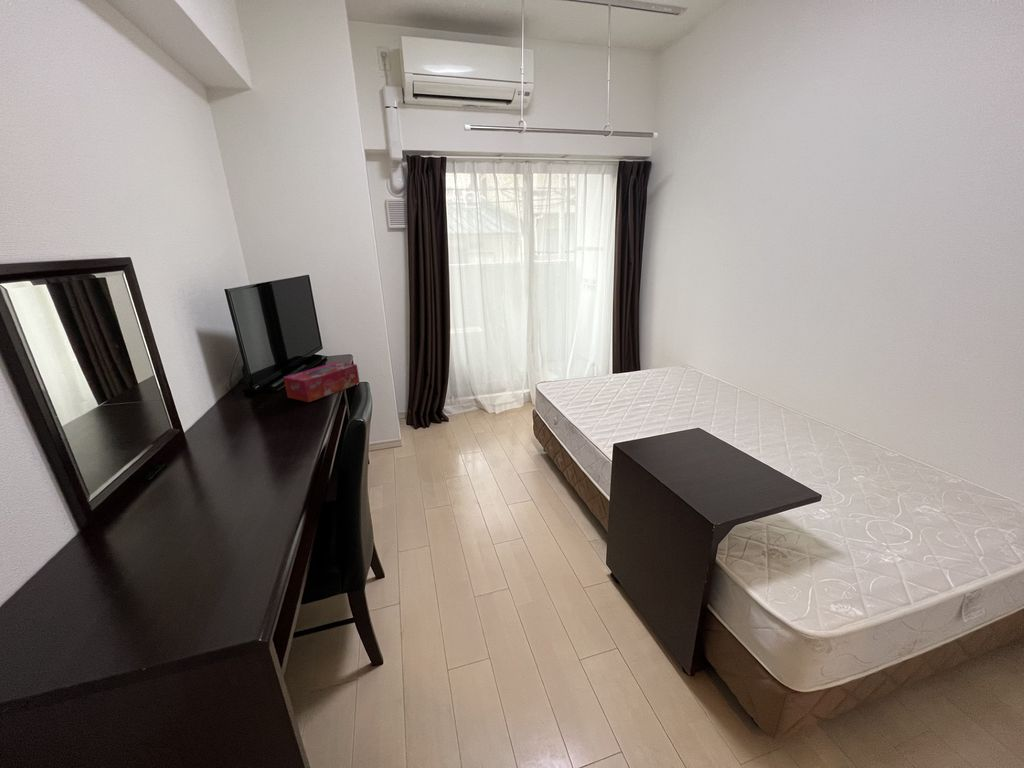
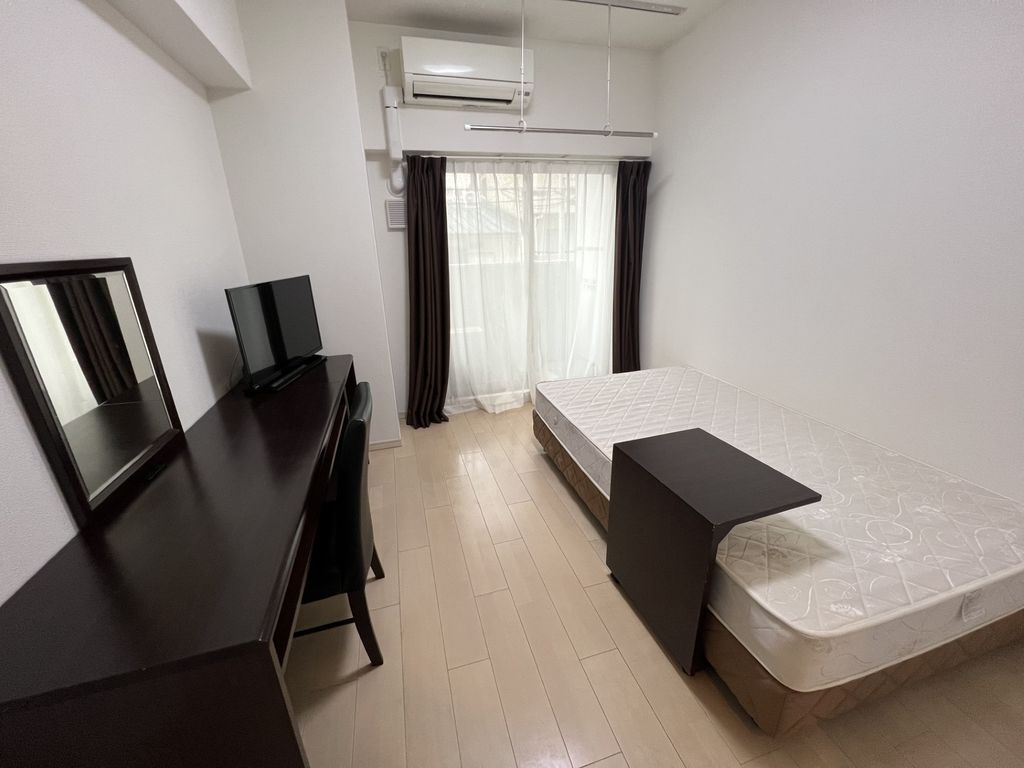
- tissue box [282,361,361,403]
